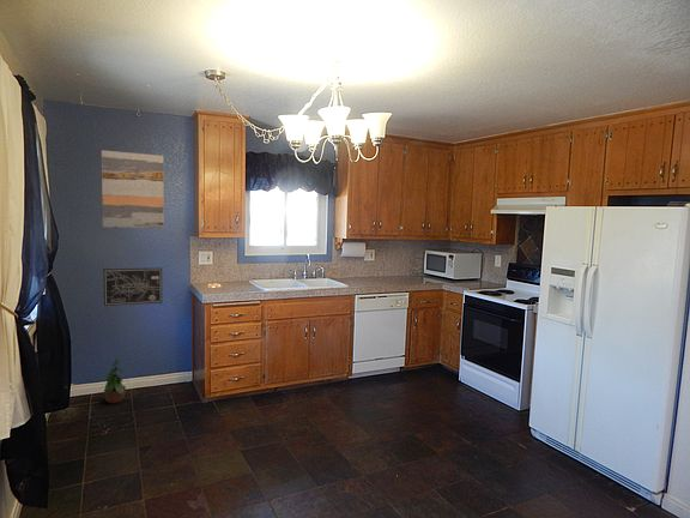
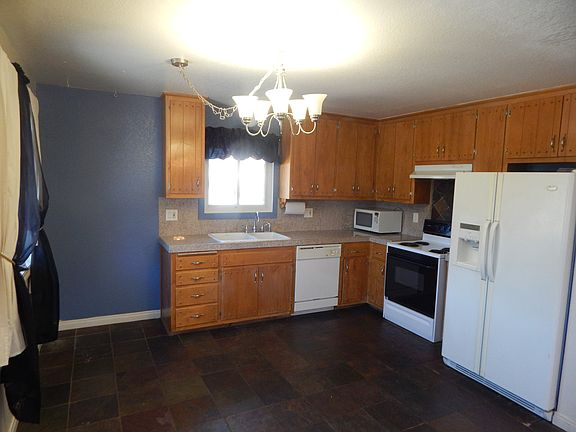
- wall art [102,266,163,307]
- wall art [101,149,165,229]
- potted plant [103,357,131,404]
